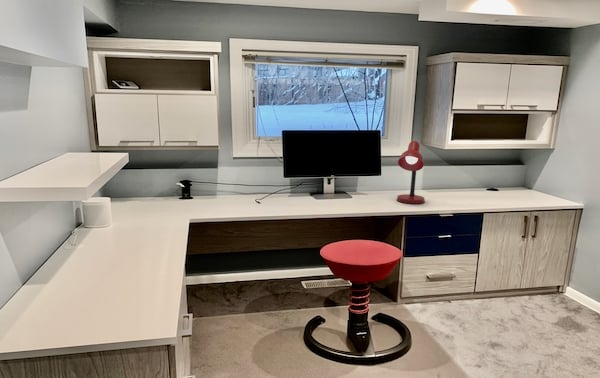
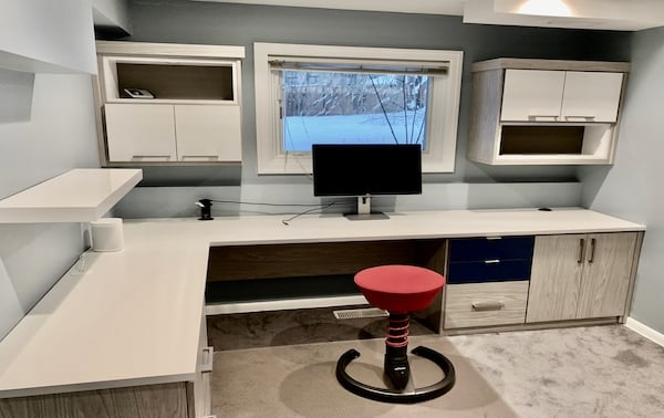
- desk lamp [396,140,426,205]
